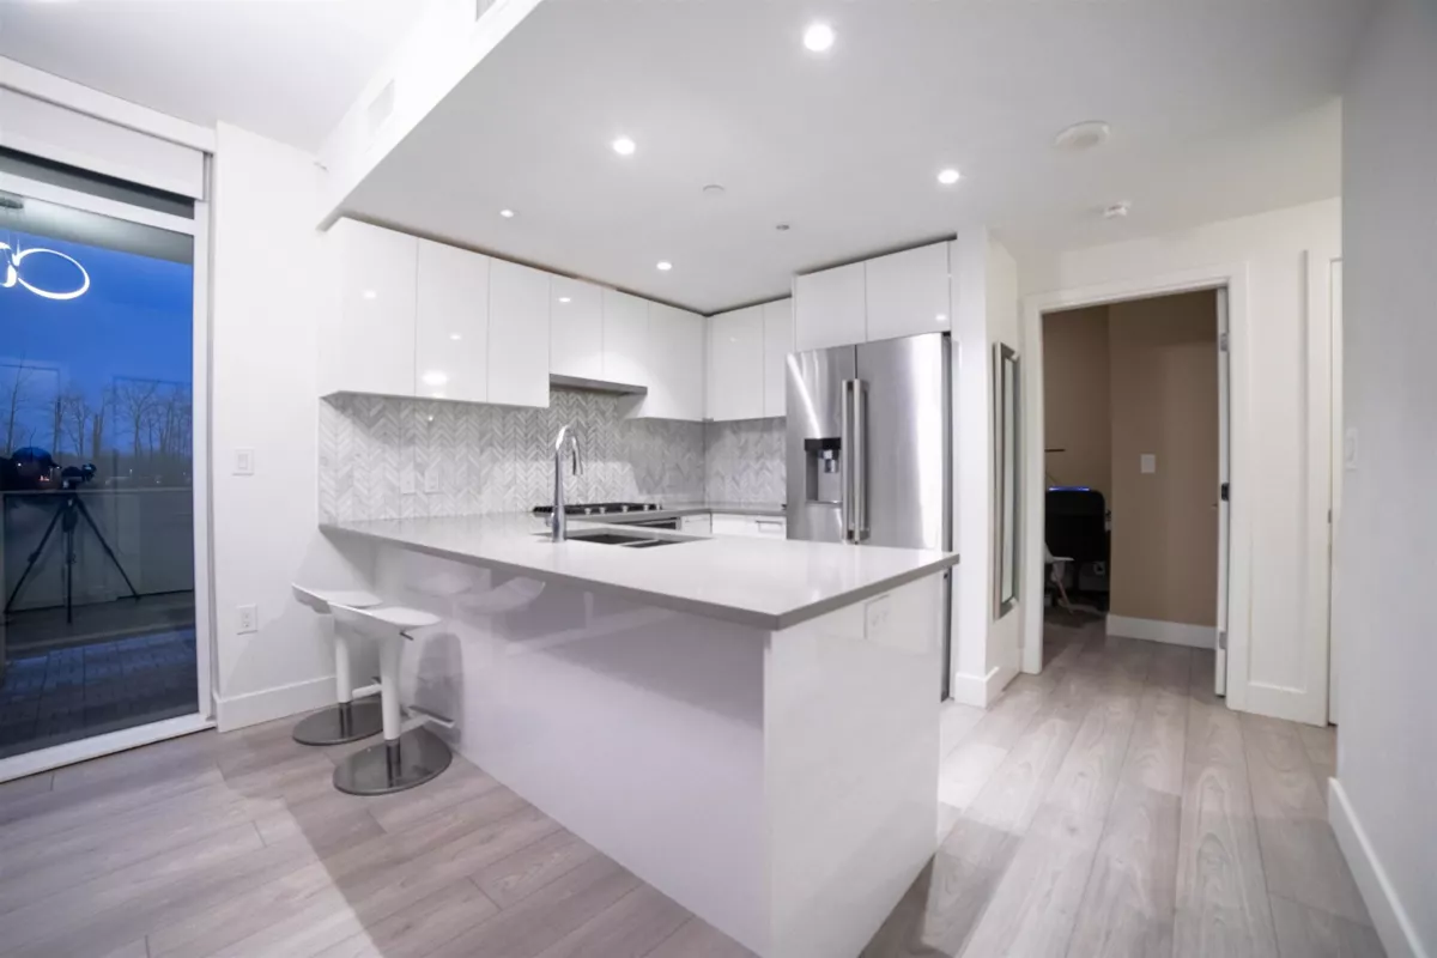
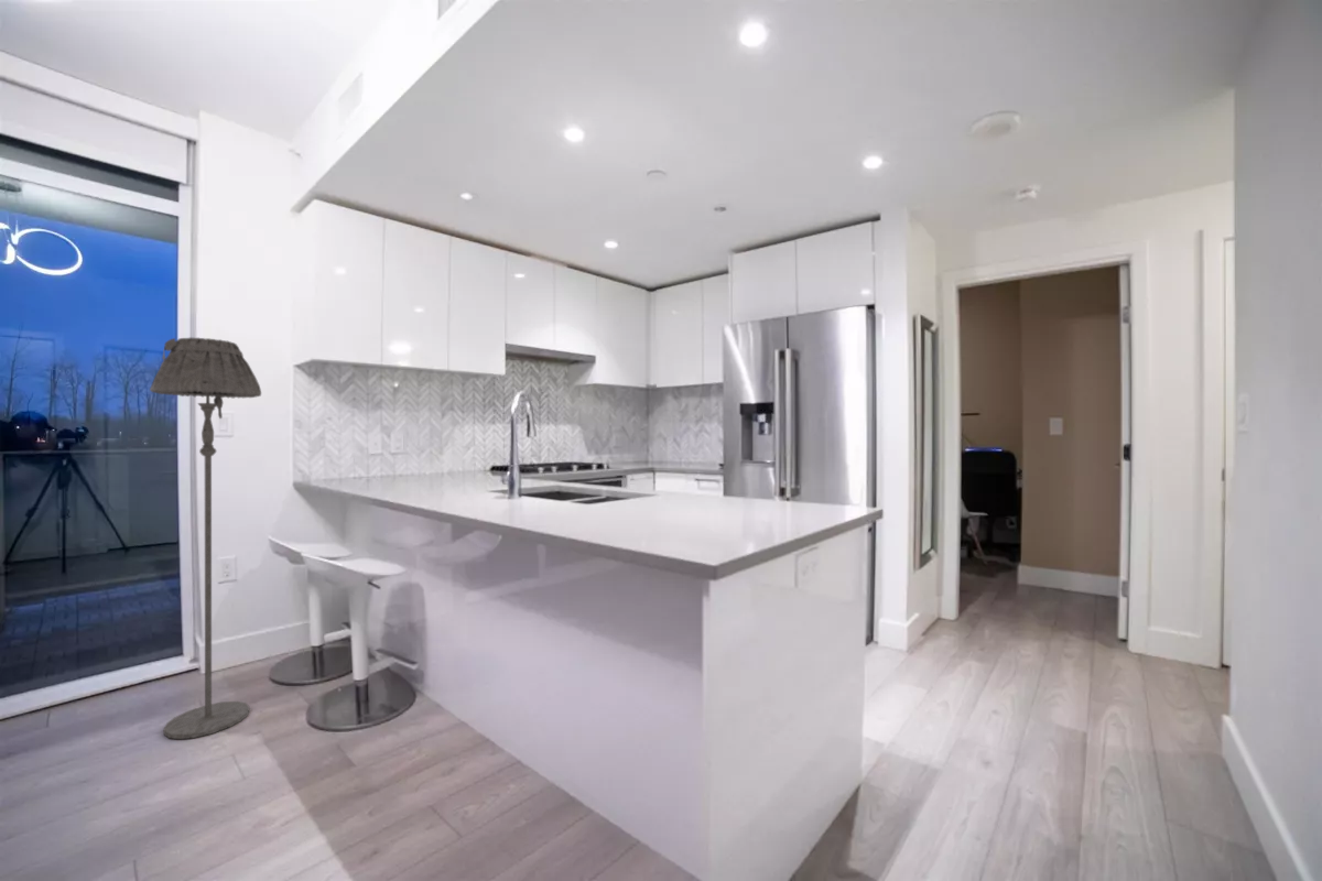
+ floor lamp [149,336,262,740]
